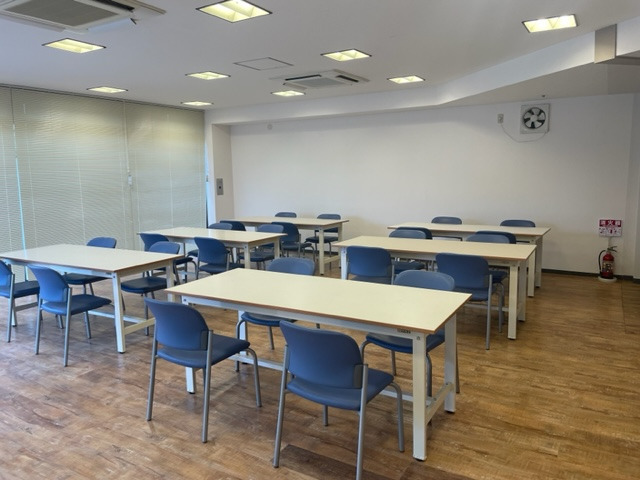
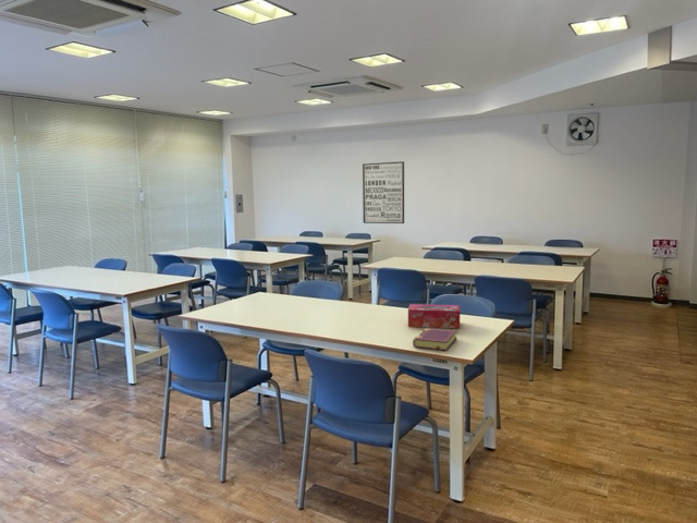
+ wall art [362,160,405,224]
+ book [412,327,458,352]
+ tissue box [407,303,461,329]
